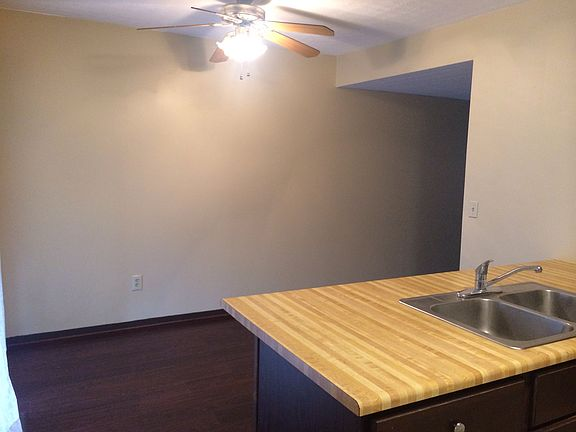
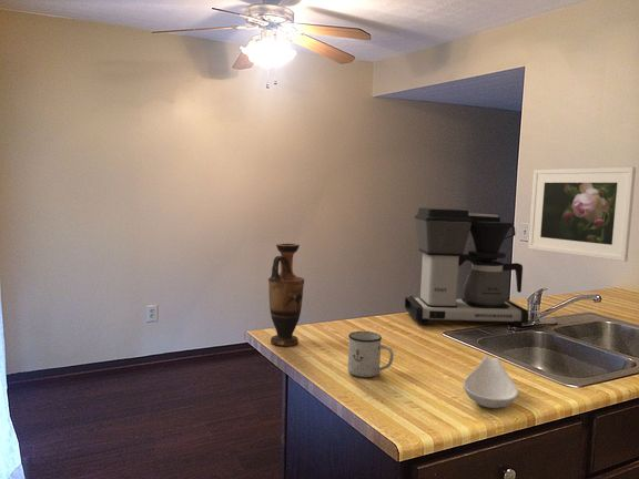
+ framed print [527,166,637,263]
+ vase [267,243,305,347]
+ coffee maker [404,206,529,327]
+ spoon rest [462,355,519,409]
+ mug [347,330,395,378]
